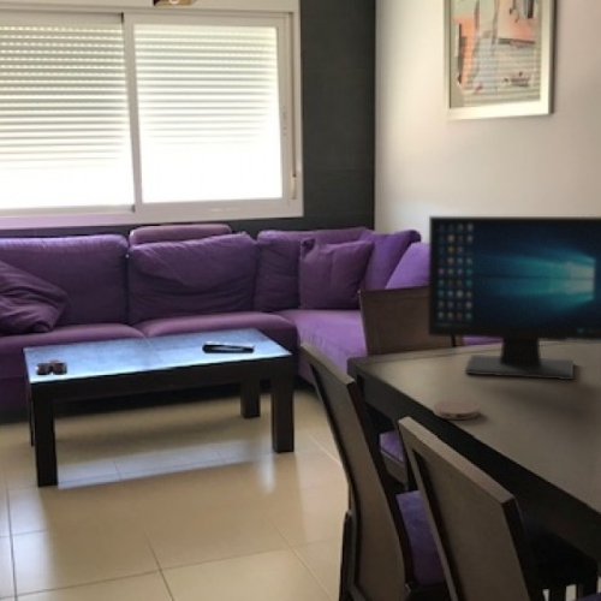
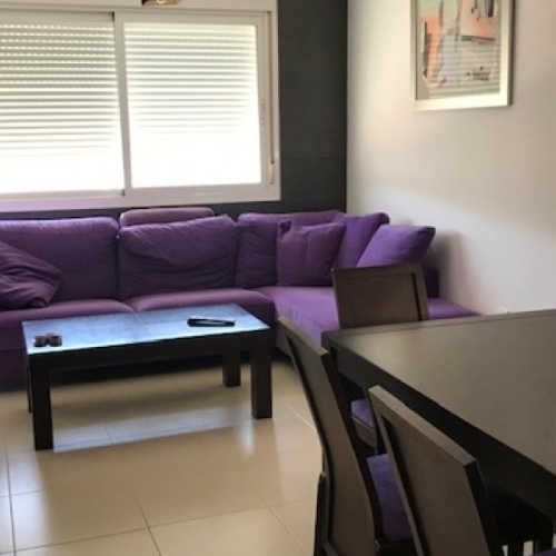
- computer monitor [427,215,601,381]
- coaster [433,399,481,421]
